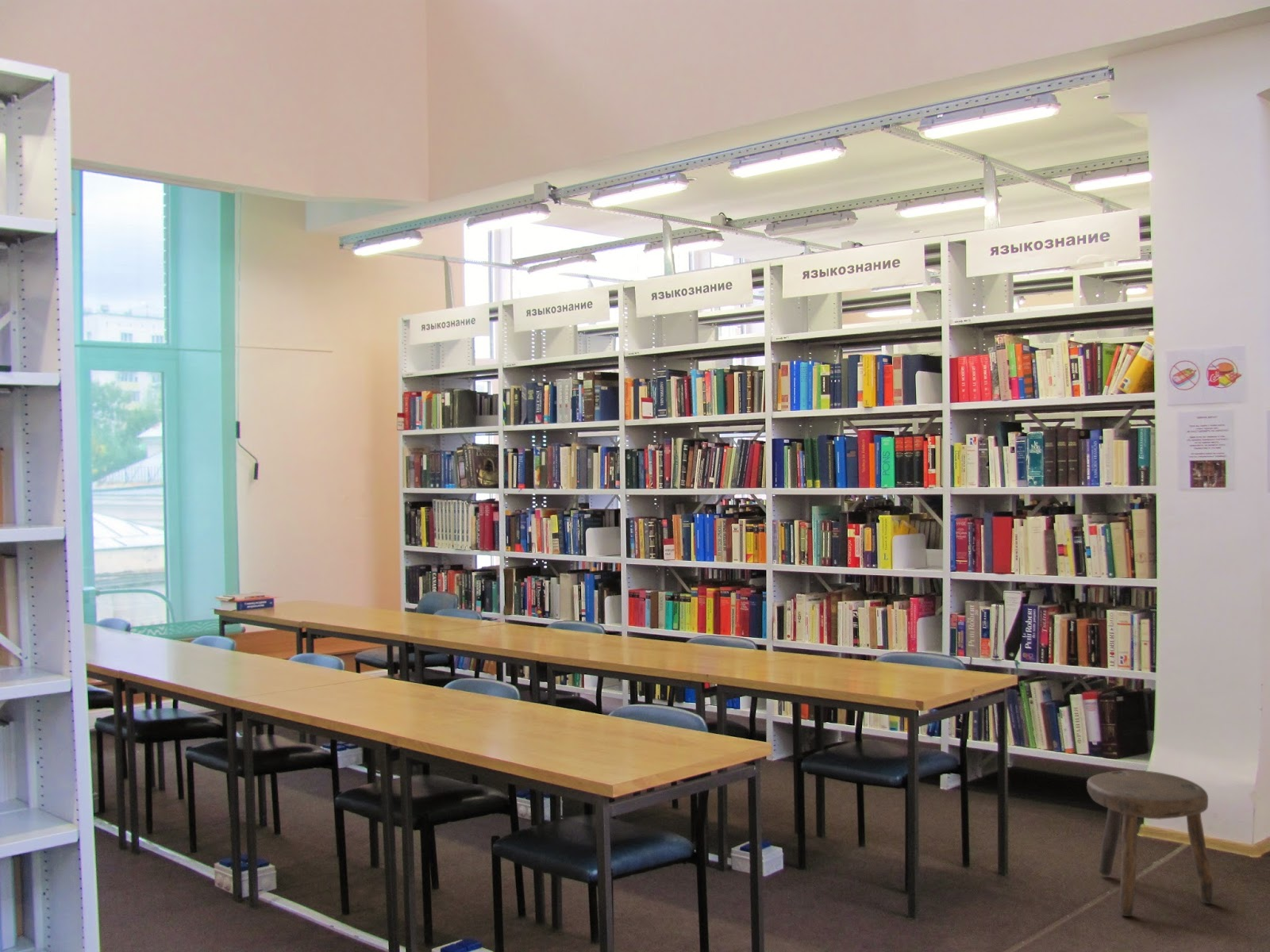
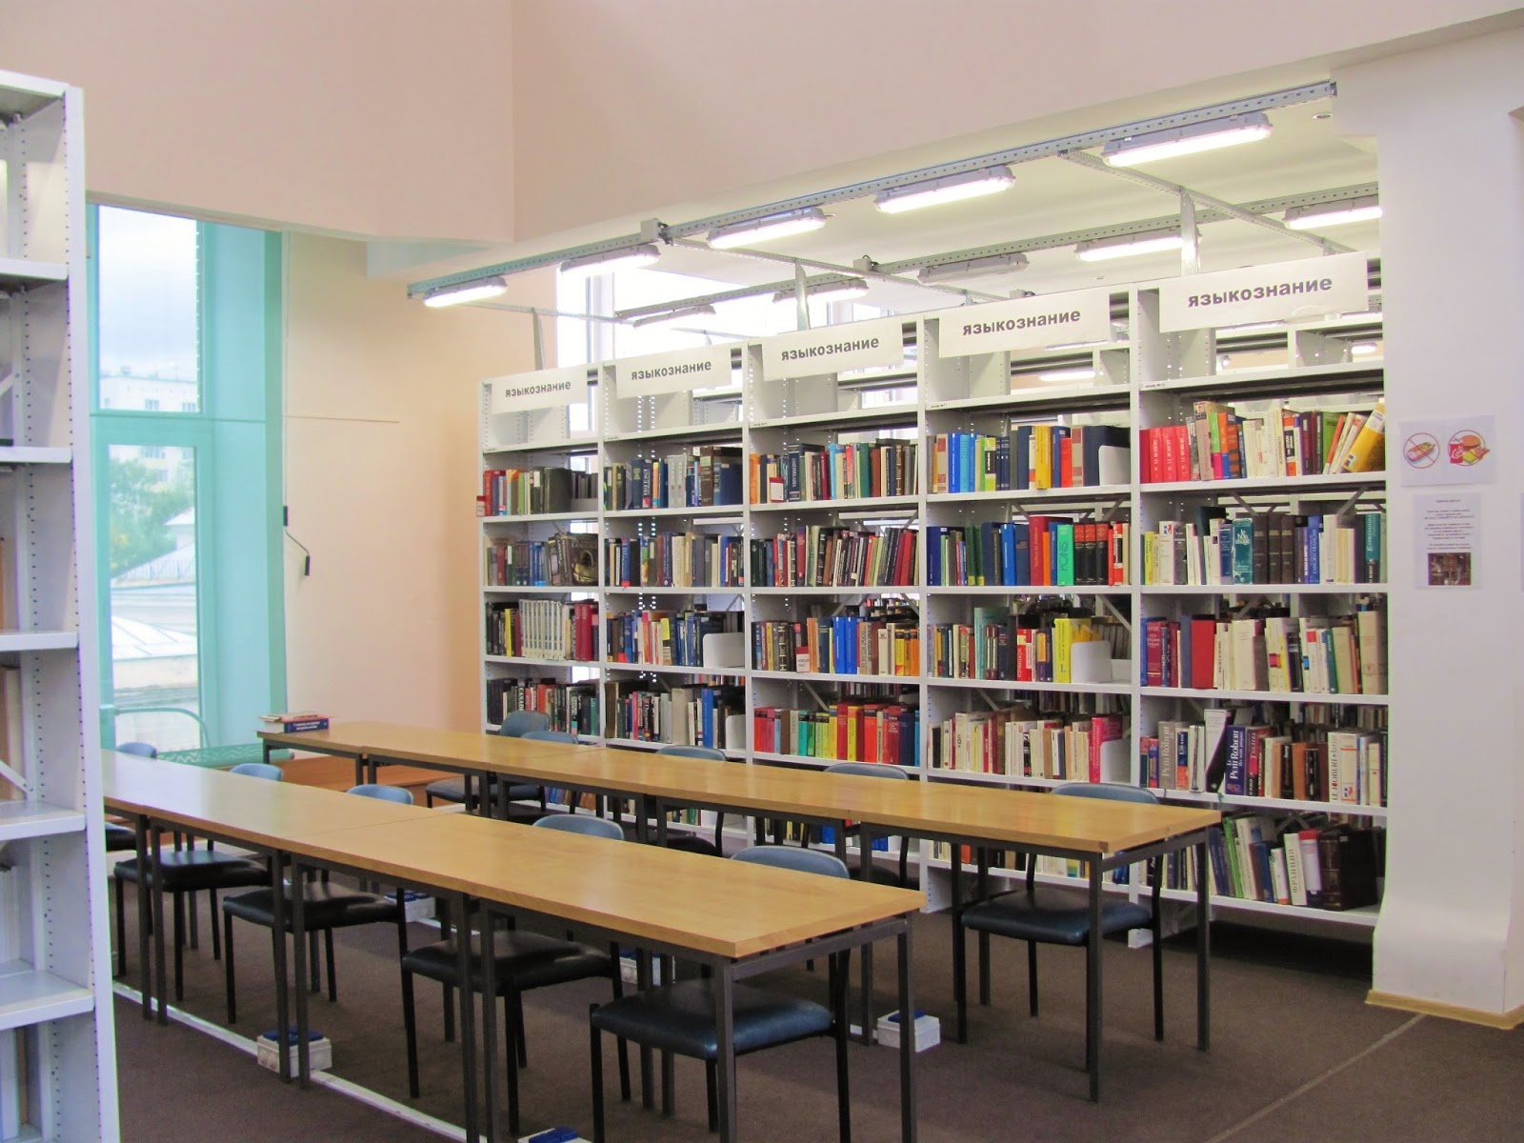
- stool [1086,770,1215,917]
